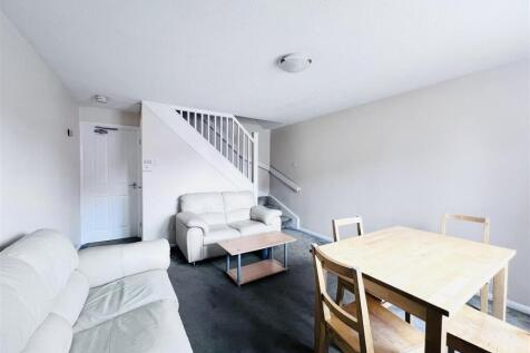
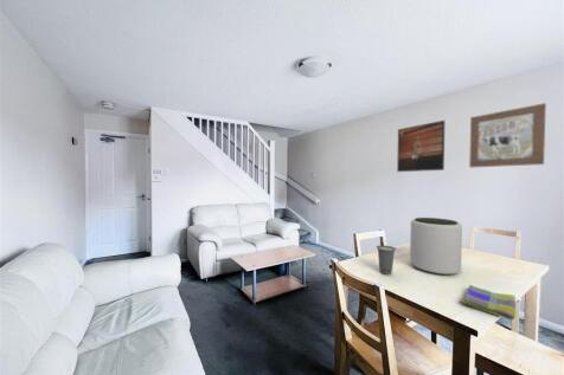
+ cup [376,245,397,276]
+ wall art [468,102,547,169]
+ dish towel [459,284,517,321]
+ plant pot [409,216,463,276]
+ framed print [396,119,447,173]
